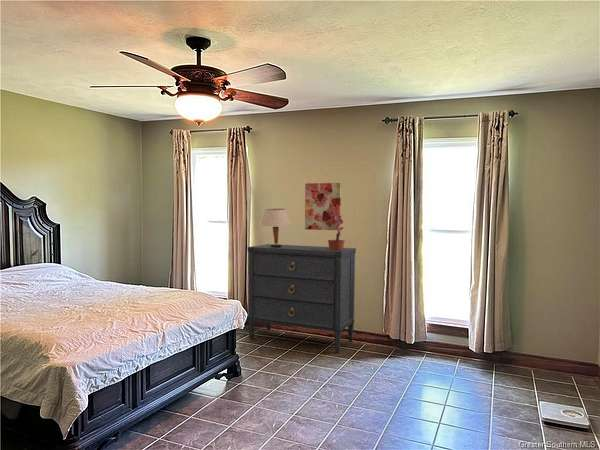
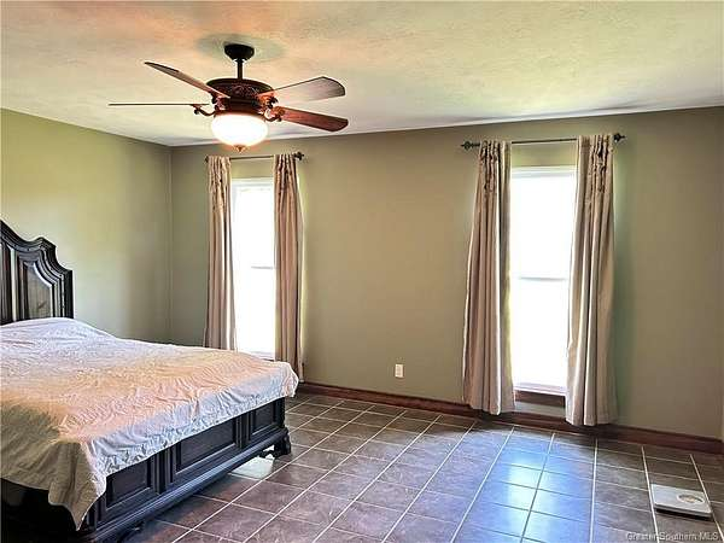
- potted plant [327,214,346,250]
- dresser [247,243,357,353]
- wall art [304,182,342,231]
- table lamp [258,208,293,247]
